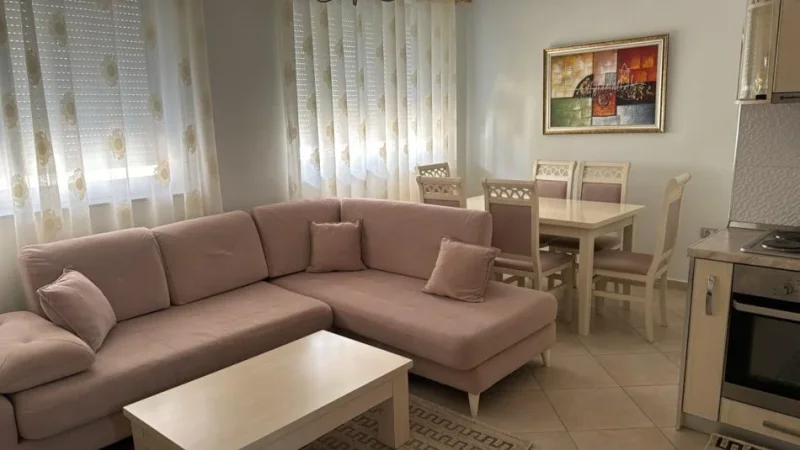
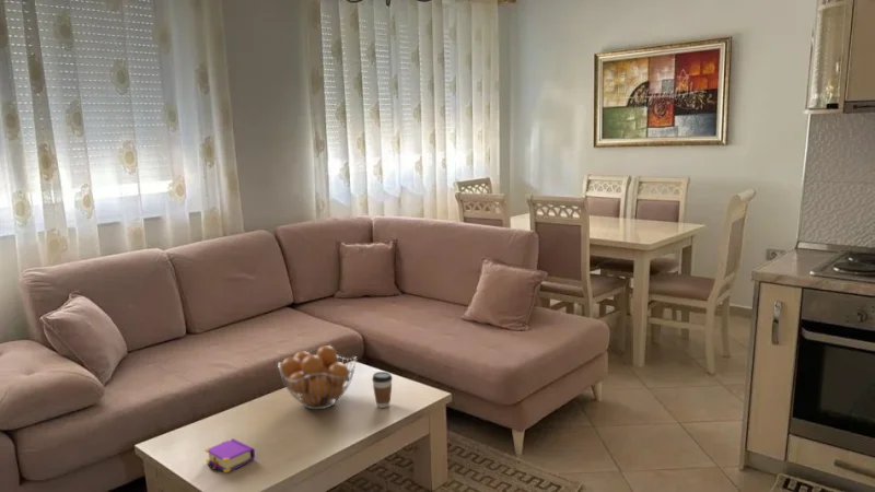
+ fruit basket [277,344,358,410]
+ book [205,437,256,473]
+ coffee cup [371,371,394,409]
